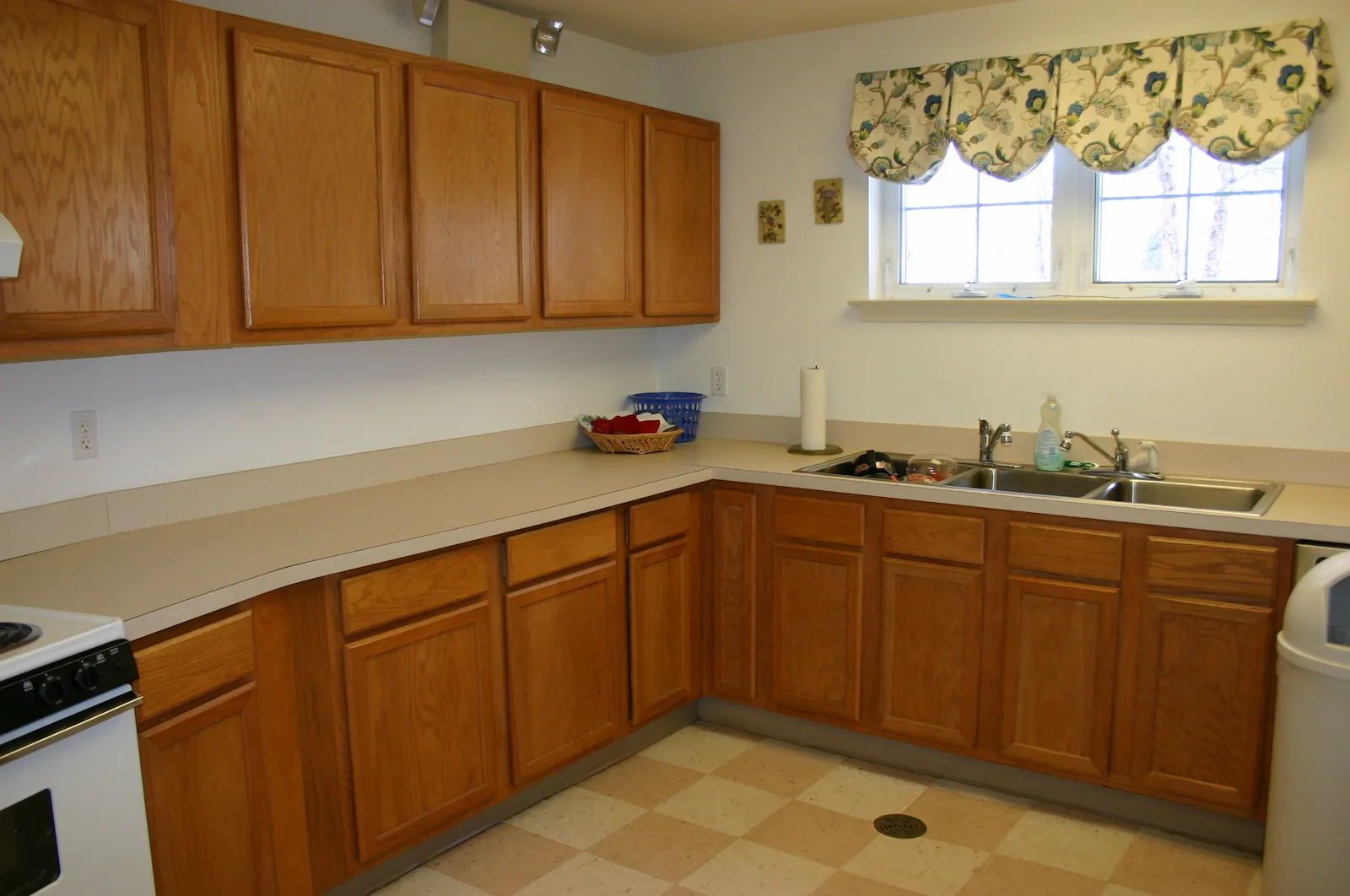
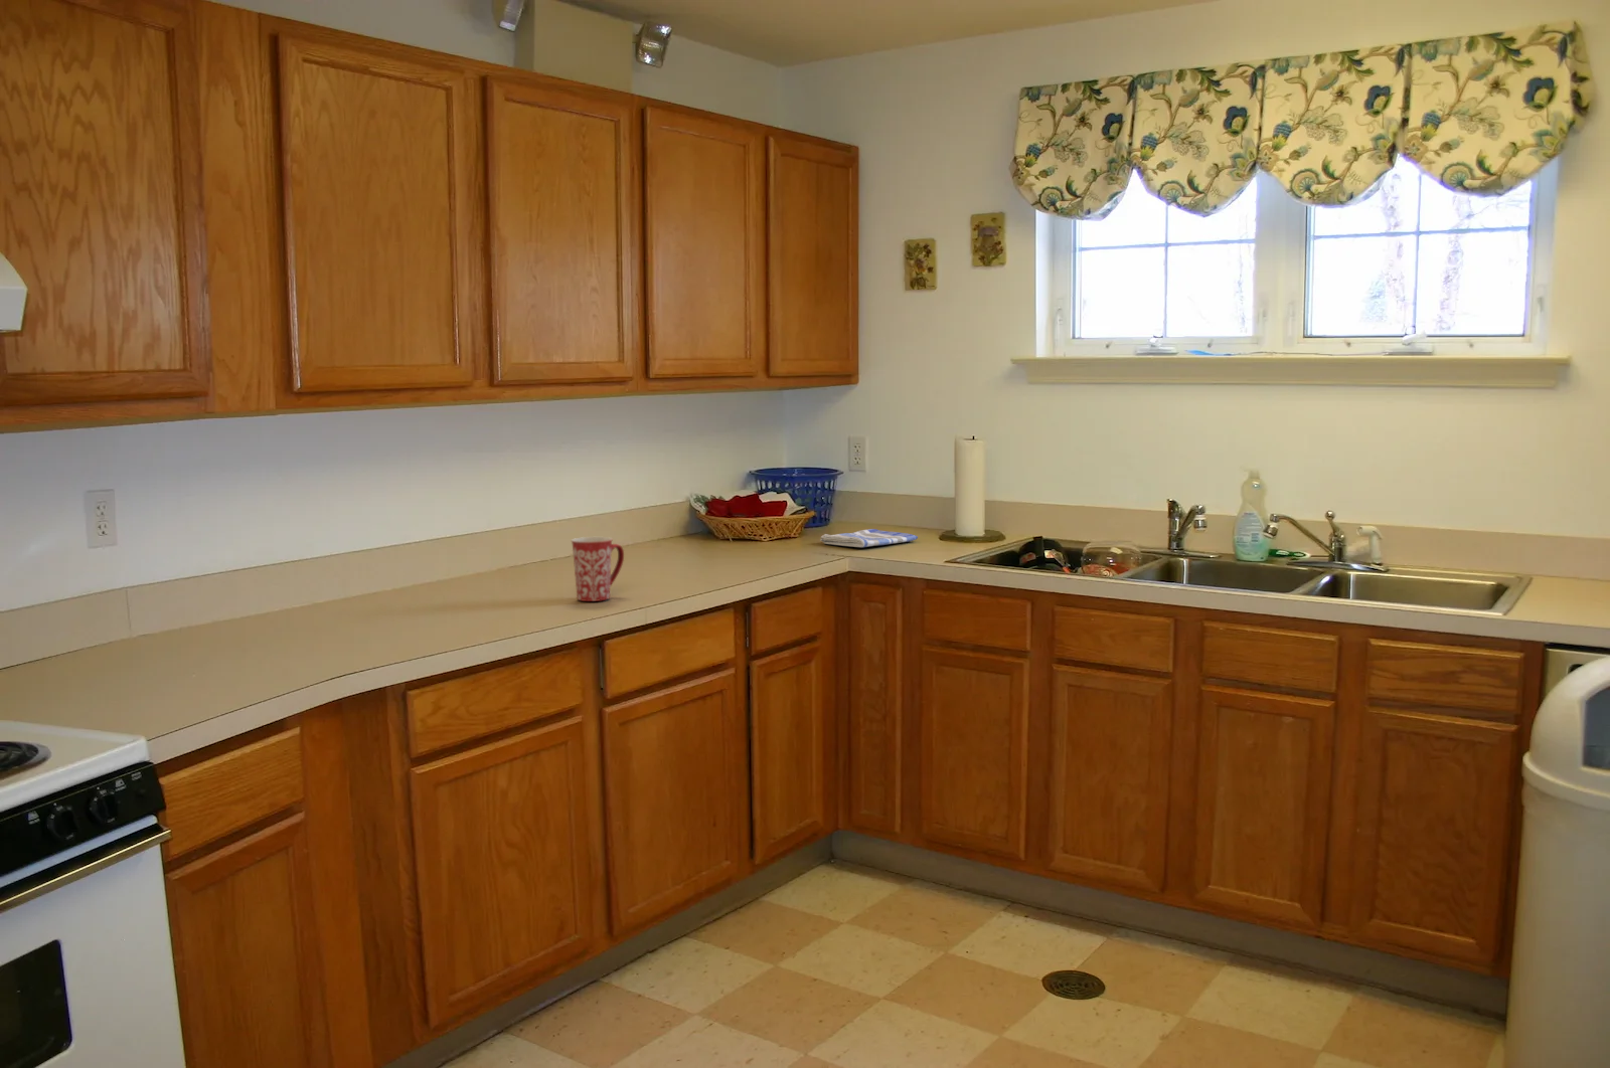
+ dish towel [819,528,918,548]
+ mug [570,536,625,602]
